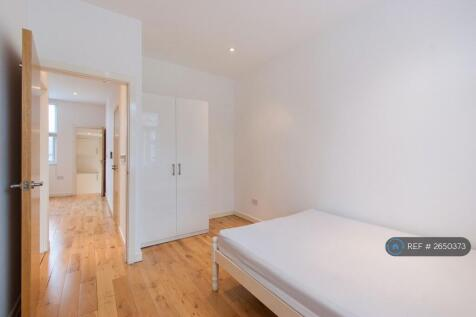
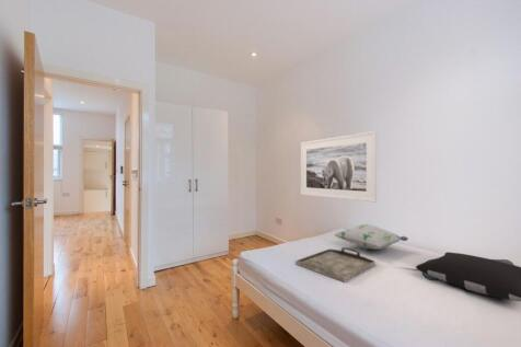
+ pillow [415,251,521,302]
+ decorative pillow [334,223,409,251]
+ serving tray [294,246,377,284]
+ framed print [300,130,378,204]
